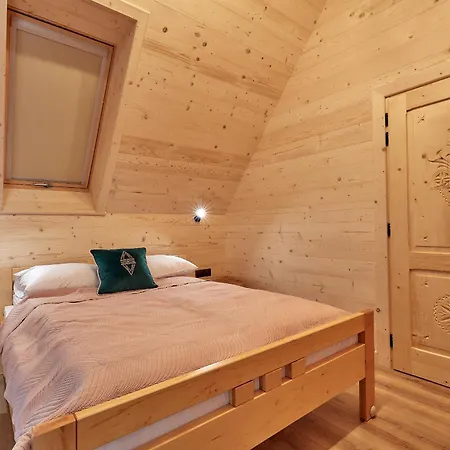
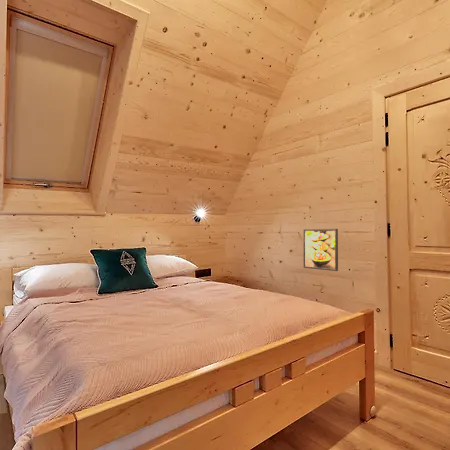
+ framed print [302,228,339,272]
